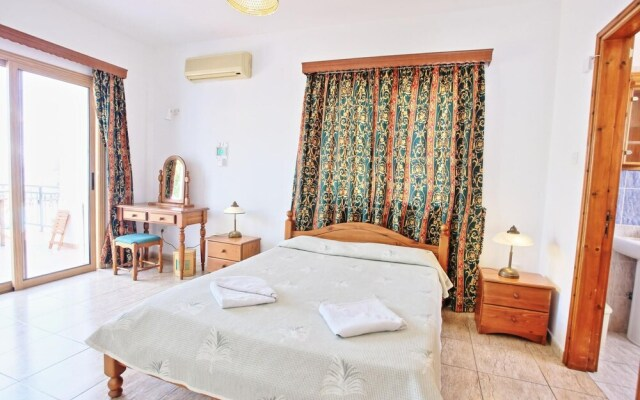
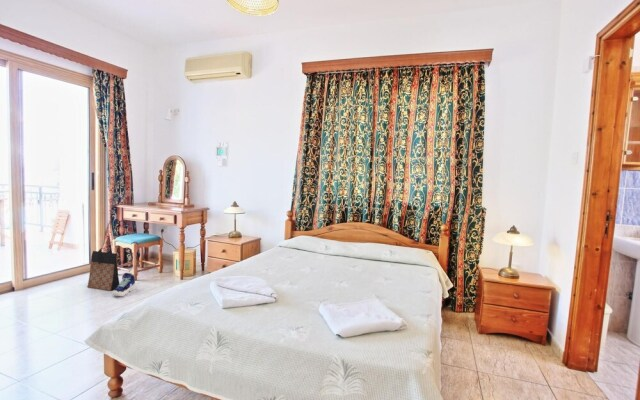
+ sneaker [112,272,137,297]
+ bag [87,247,120,292]
